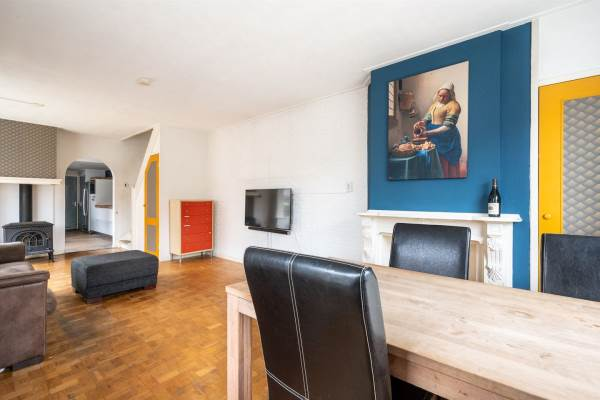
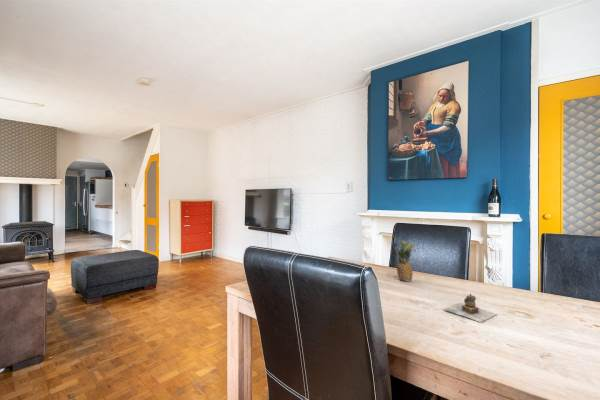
+ fruit [394,238,417,283]
+ teapot [443,293,499,323]
